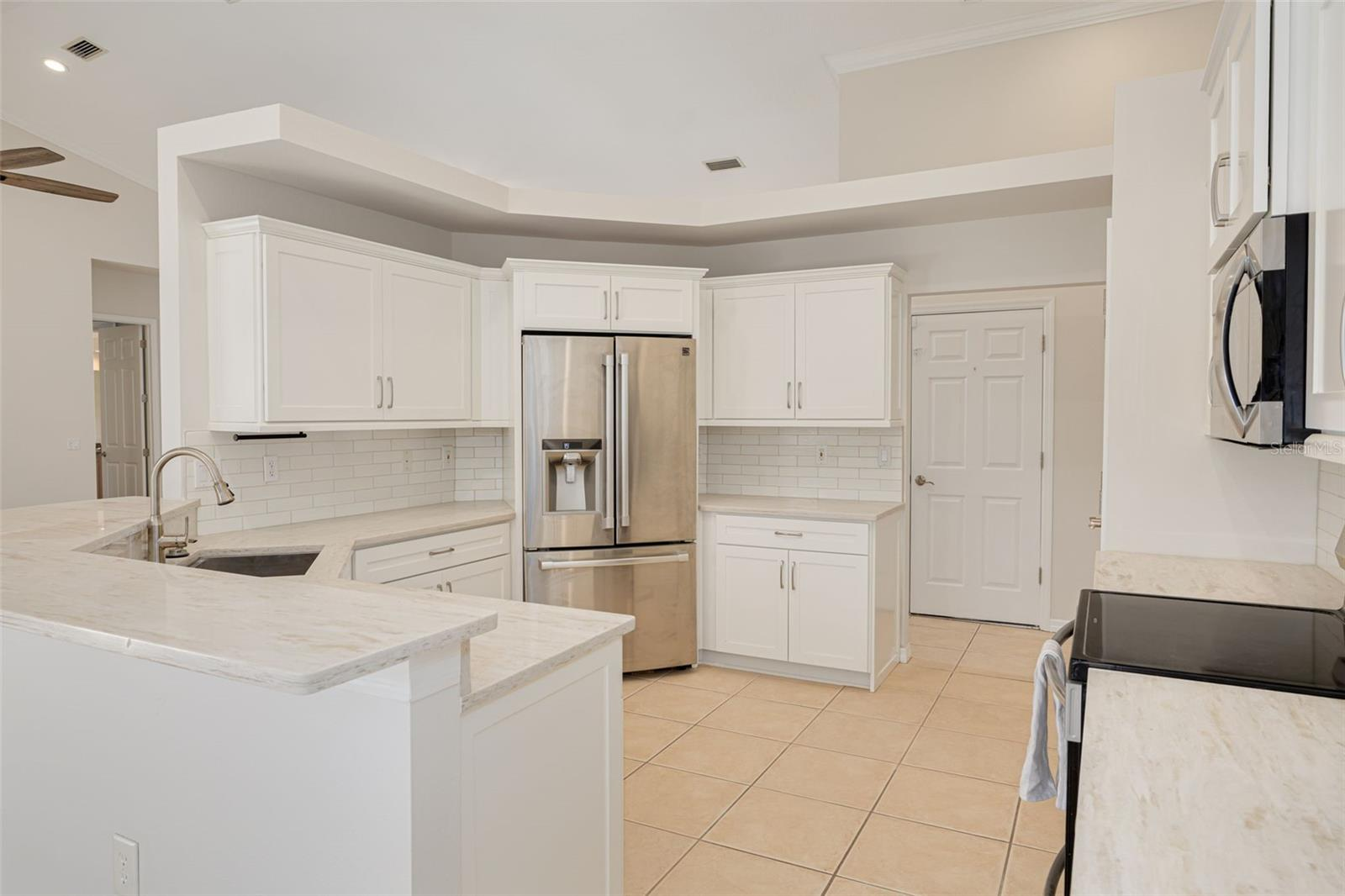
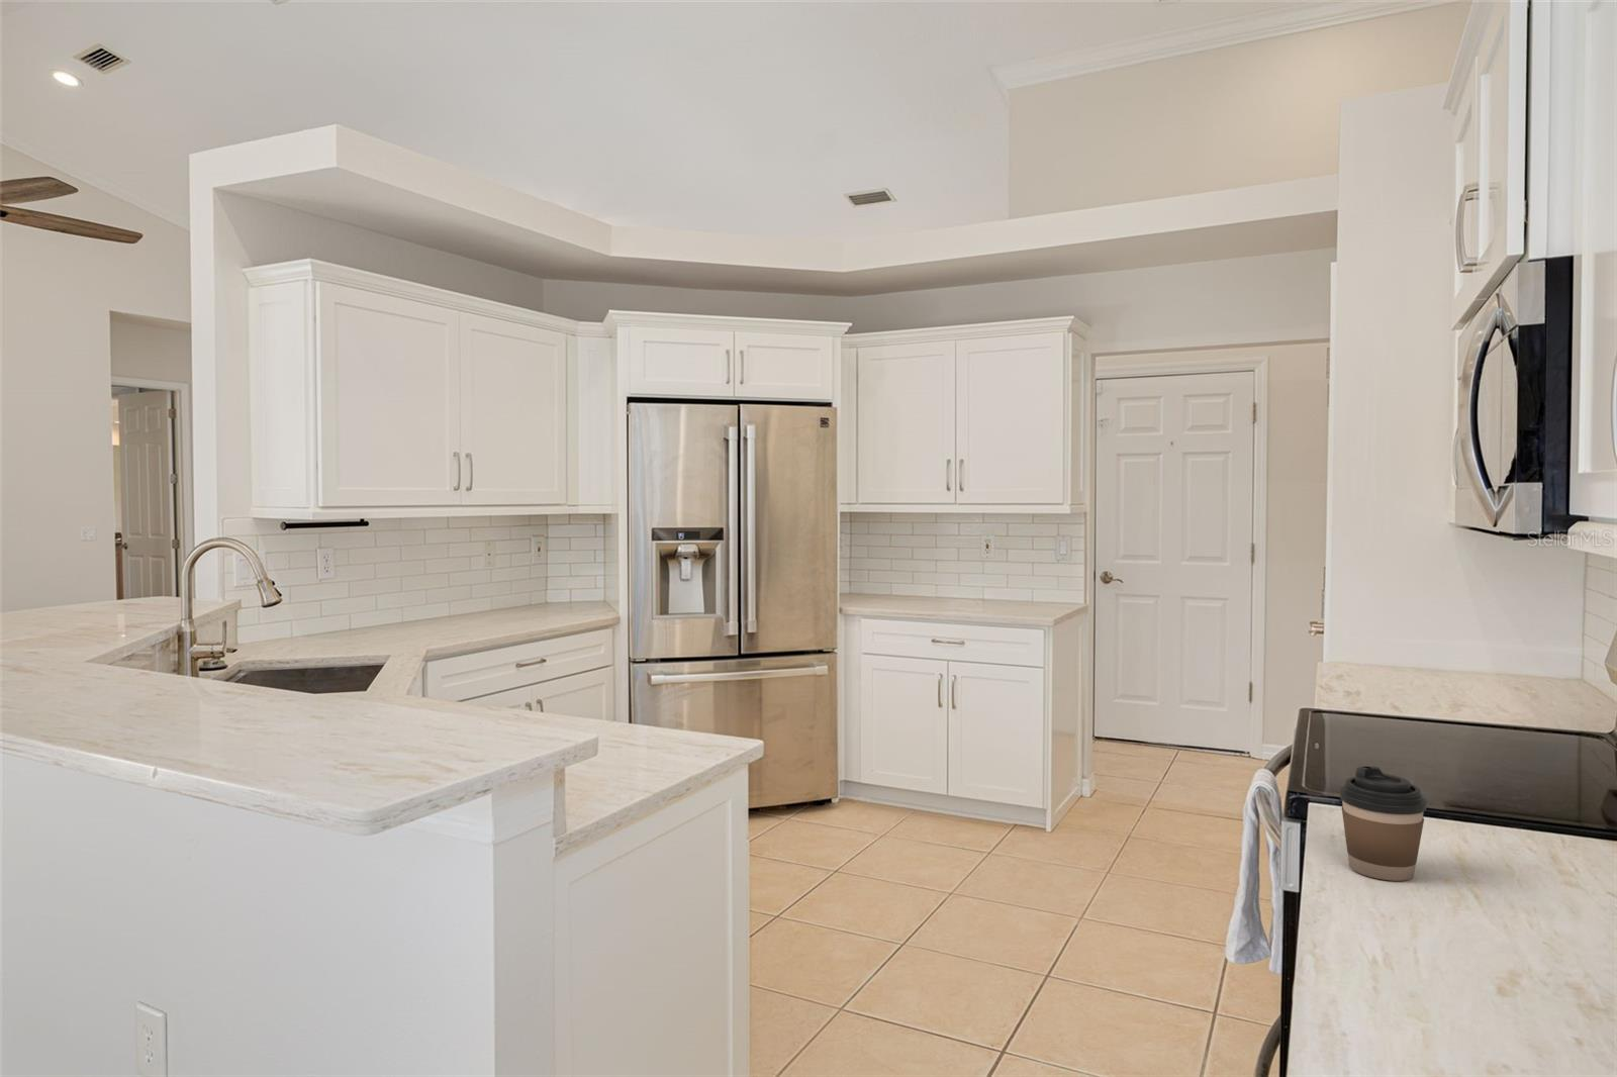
+ coffee cup [1338,766,1428,882]
